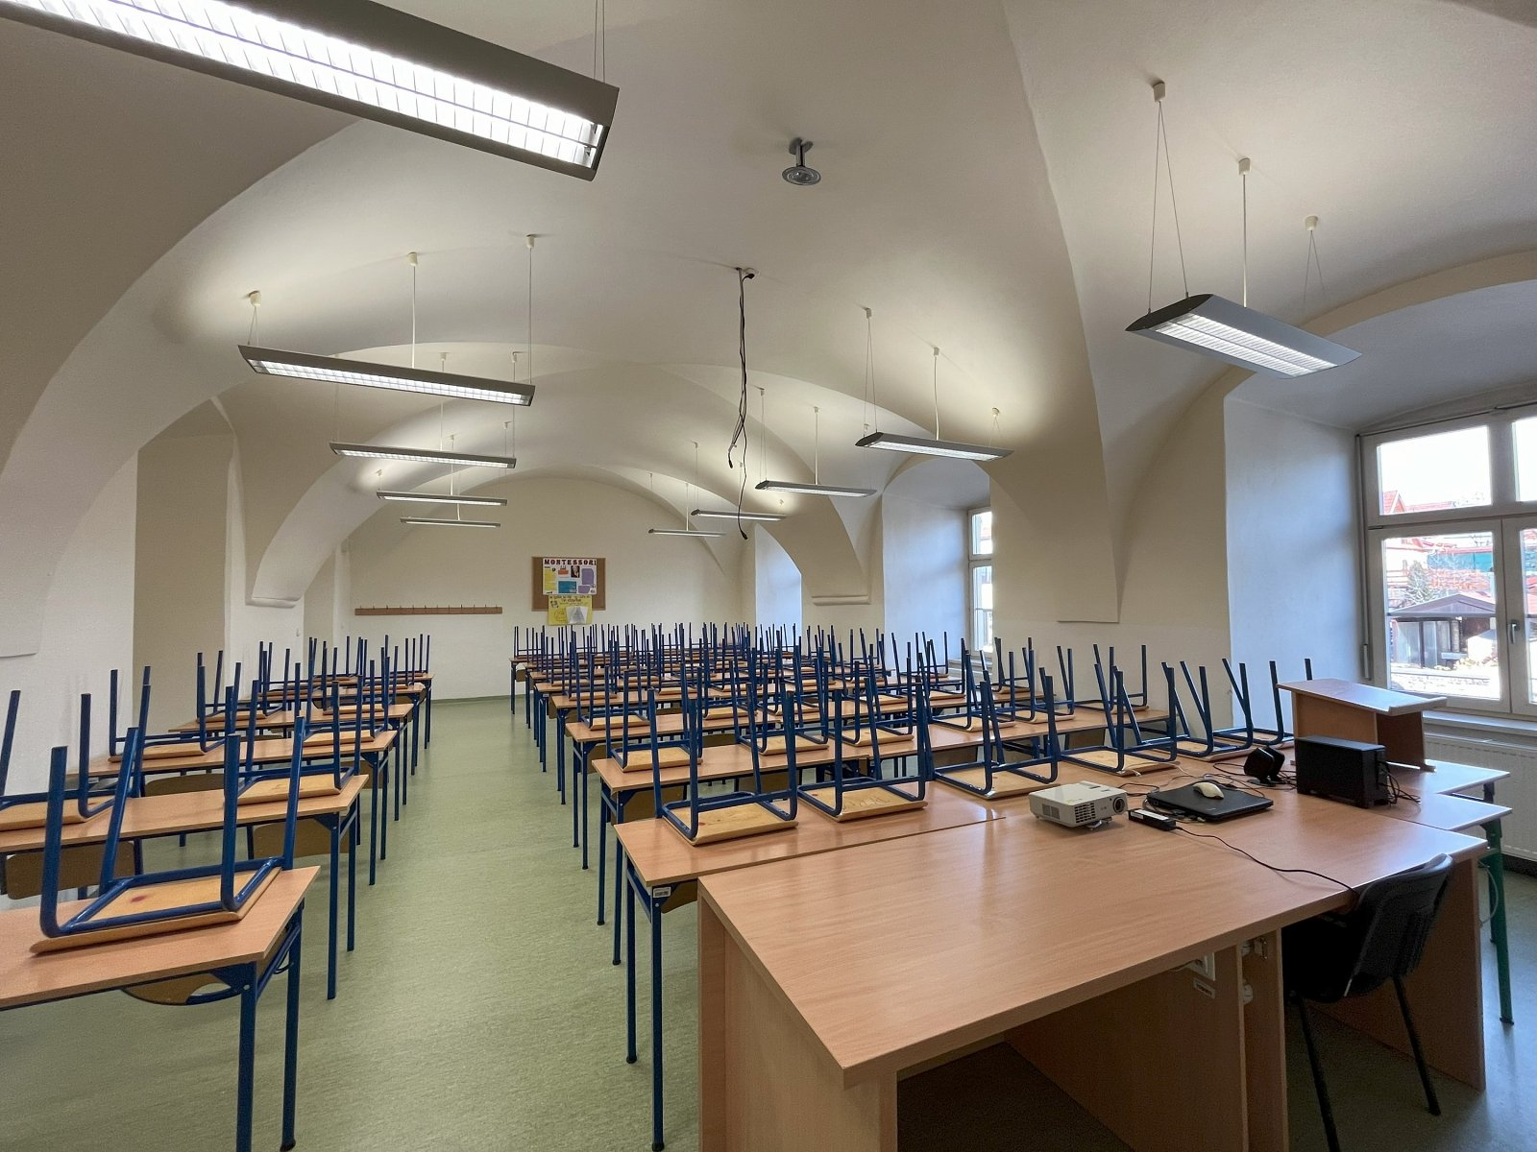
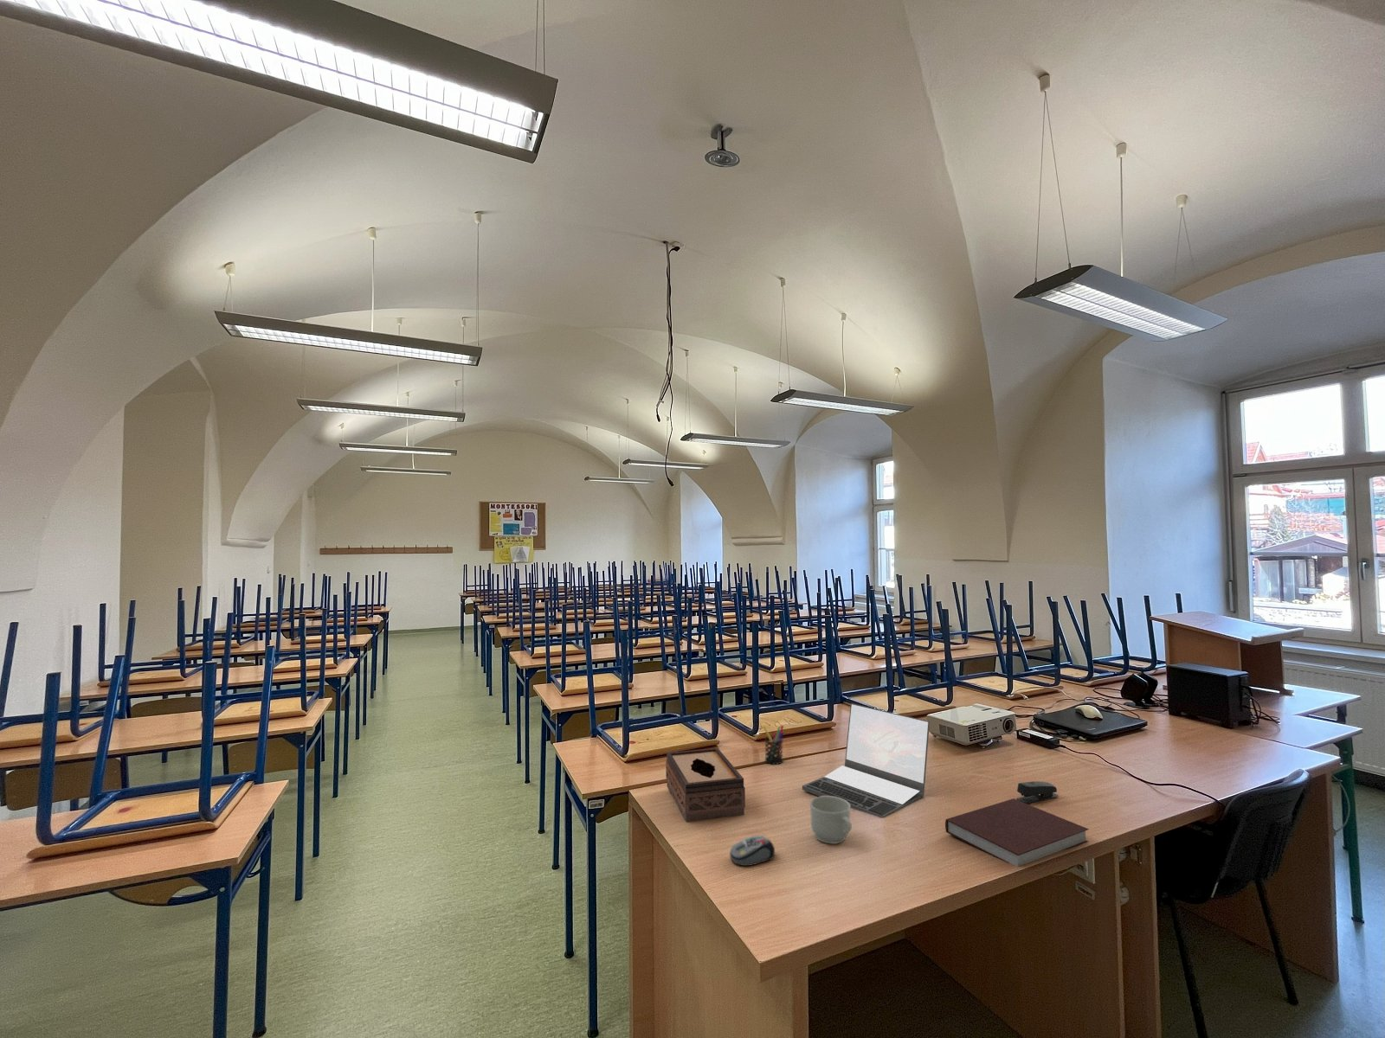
+ mug [809,796,853,845]
+ pen holder [761,724,784,765]
+ tissue box [665,747,746,822]
+ computer mouse [728,835,775,867]
+ notebook [944,797,1089,868]
+ laptop [802,702,930,818]
+ stapler [1015,781,1059,805]
